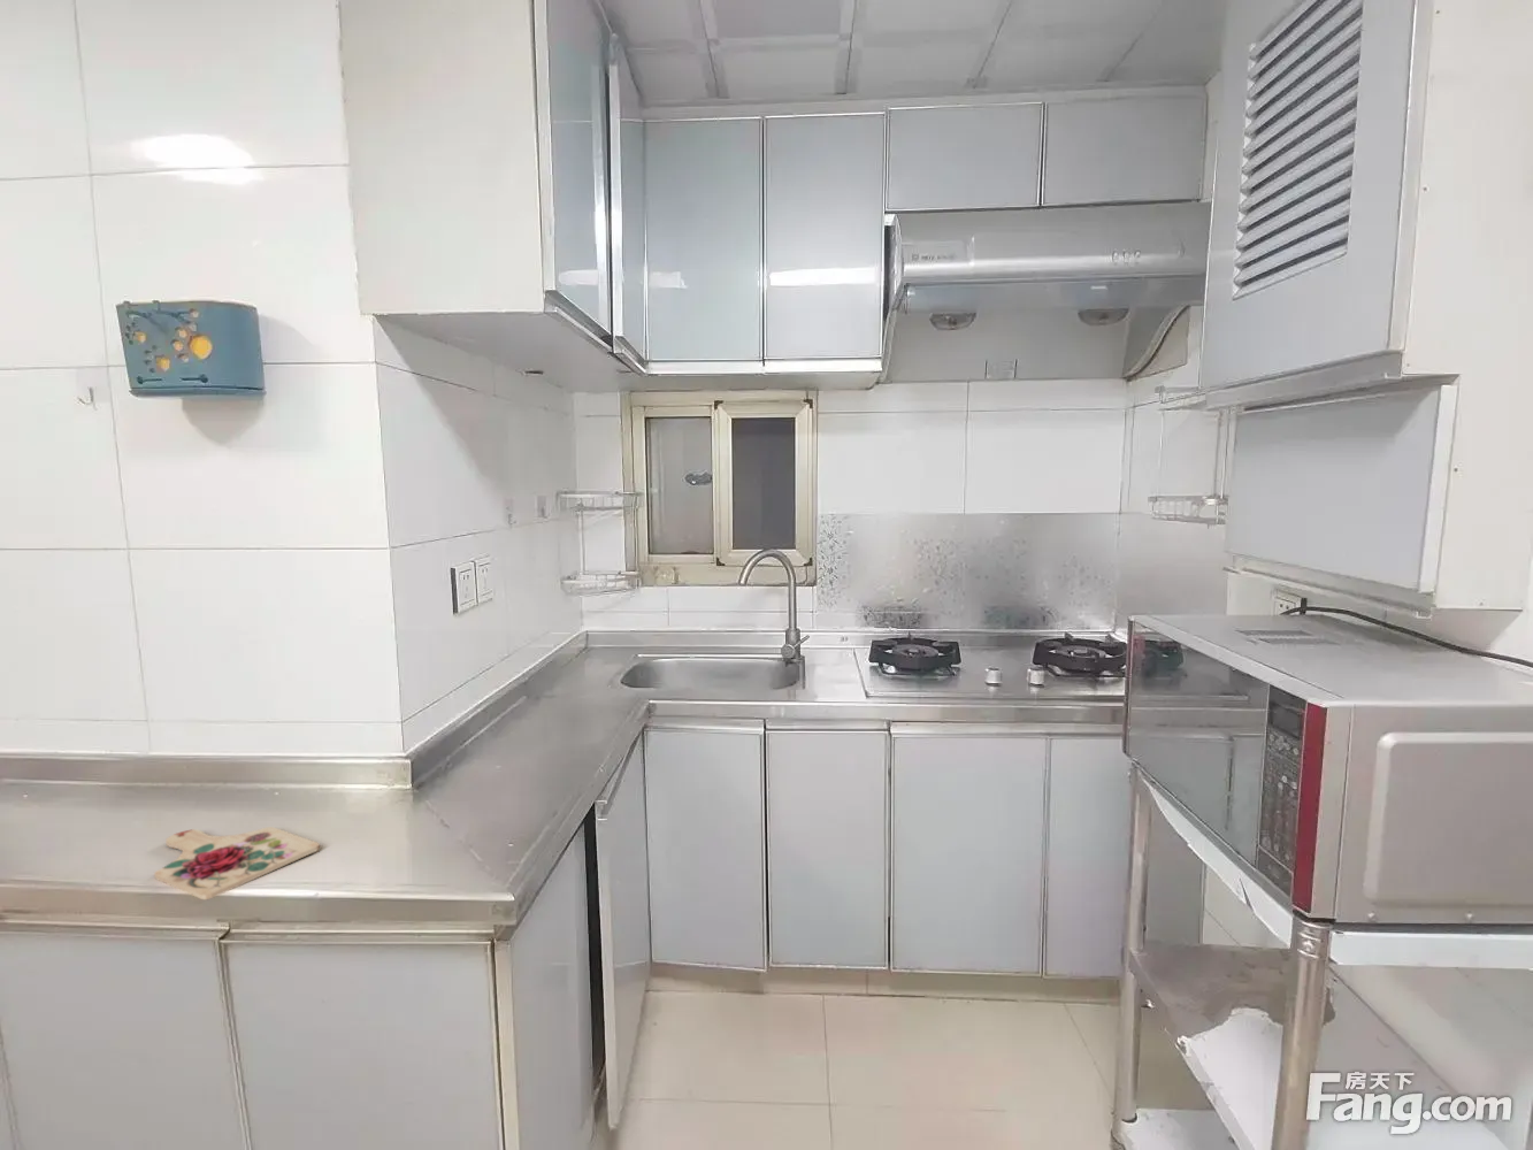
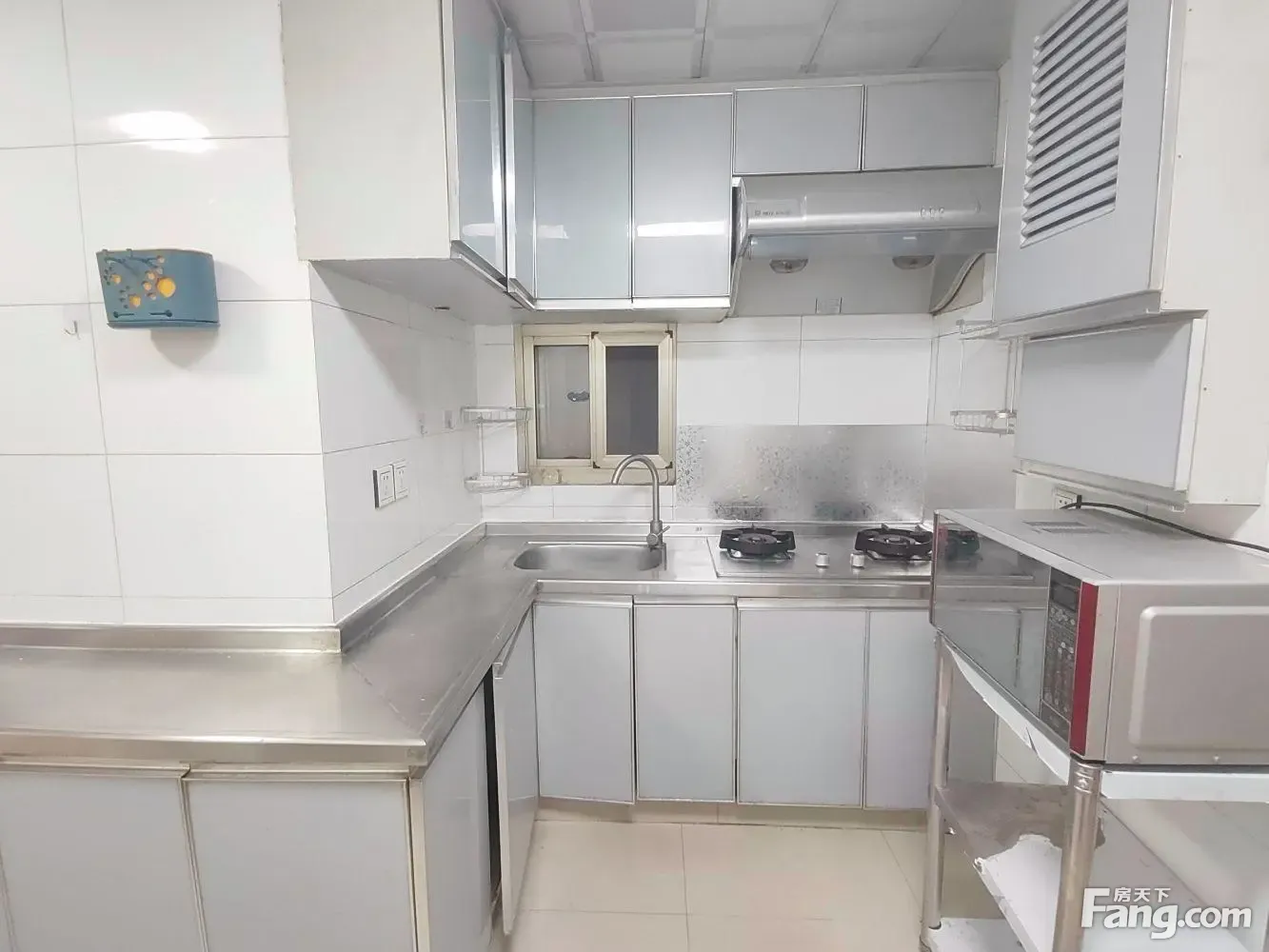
- cutting board [153,826,321,900]
